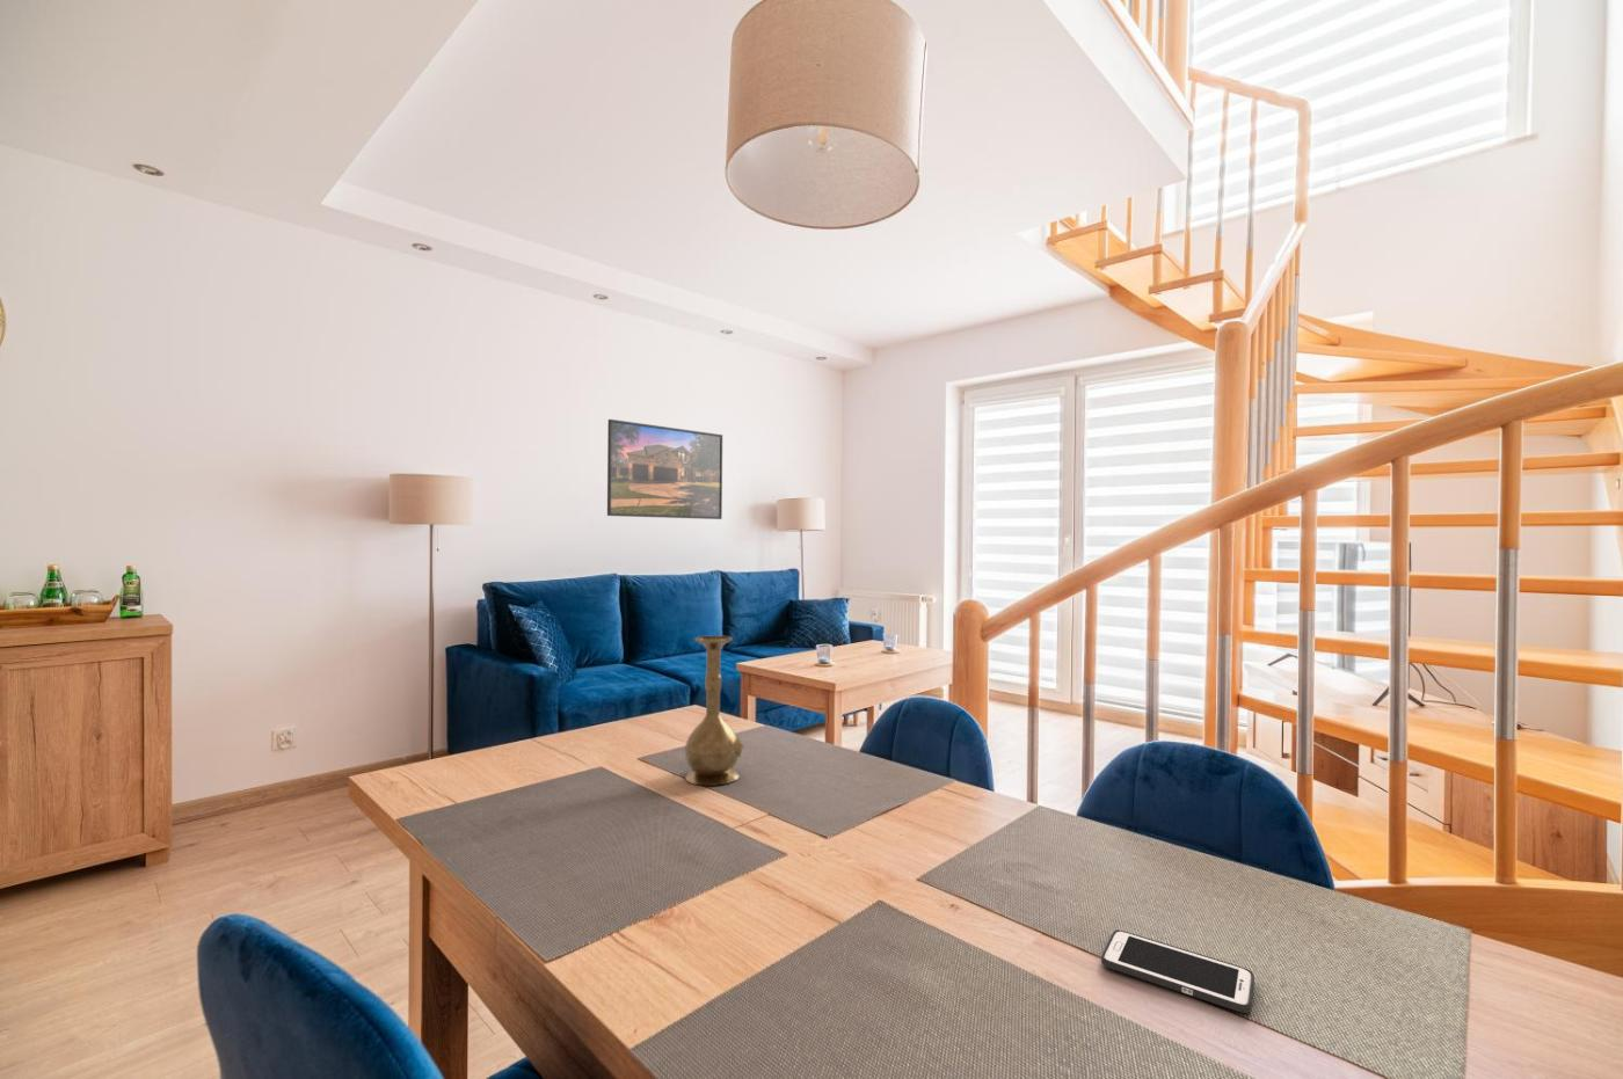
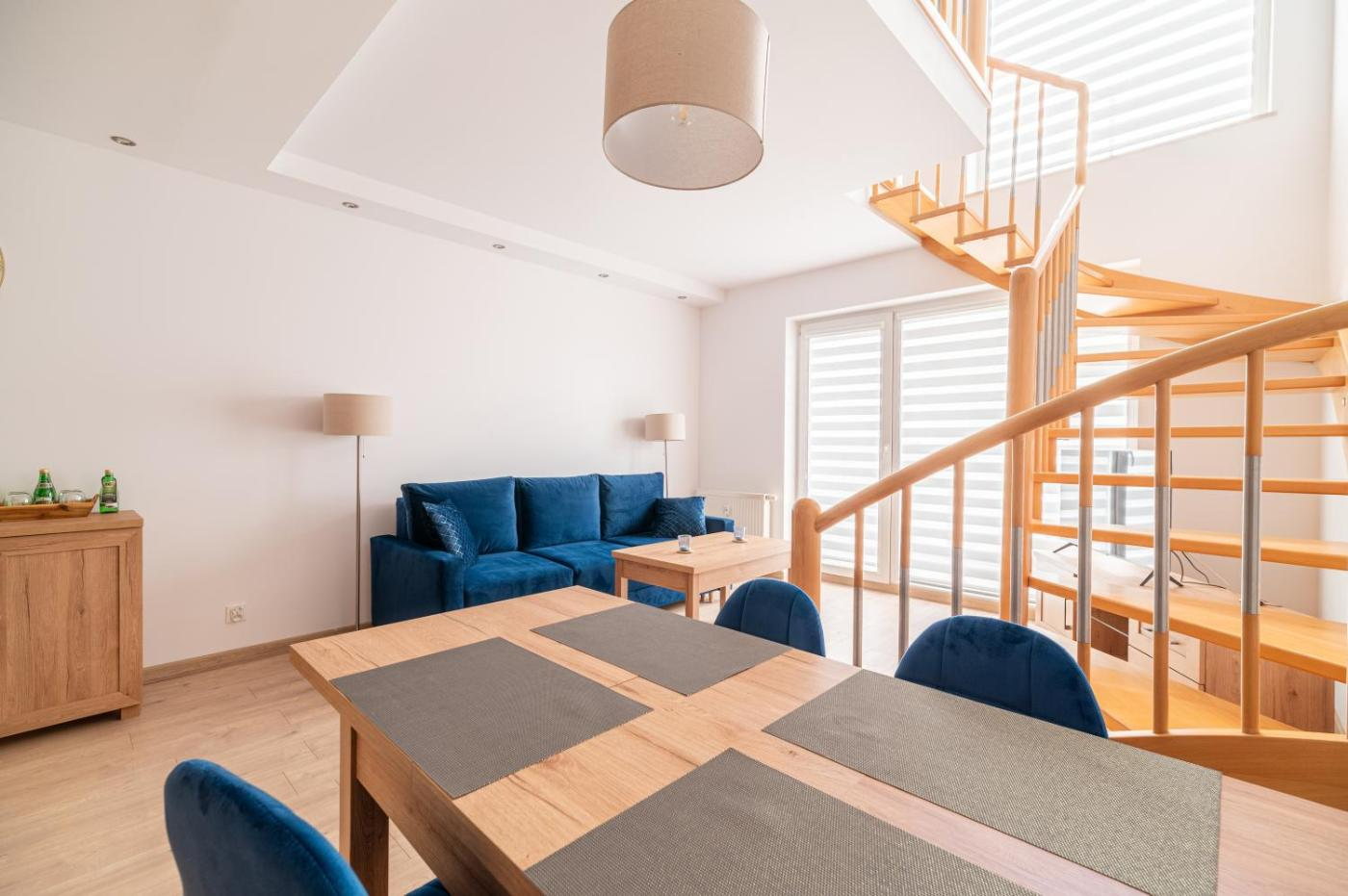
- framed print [607,418,724,520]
- vase [684,633,744,786]
- cell phone [1100,928,1256,1014]
